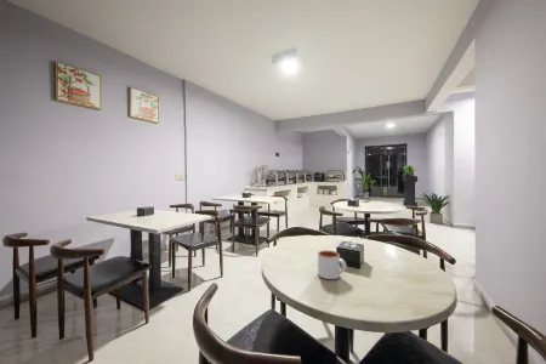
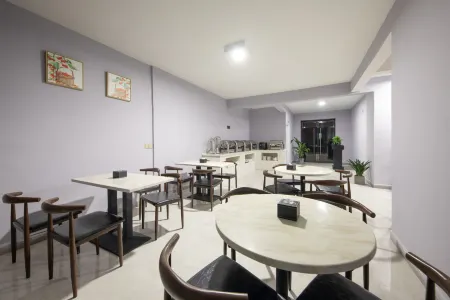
- mug [317,249,347,280]
